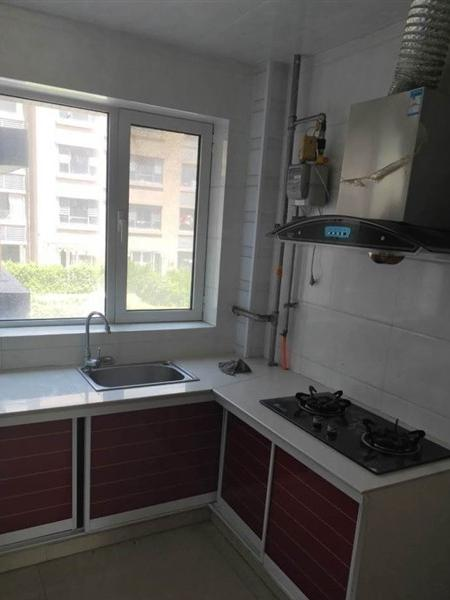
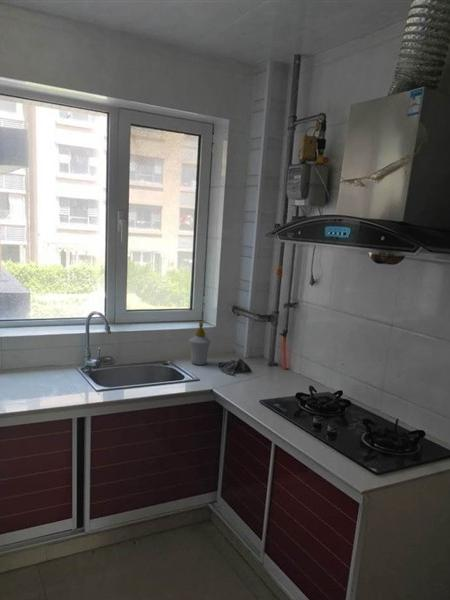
+ soap bottle [188,320,212,366]
